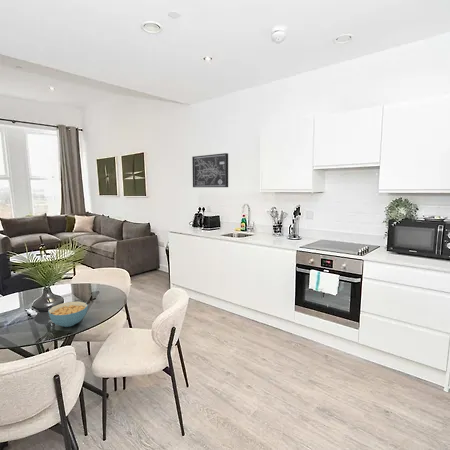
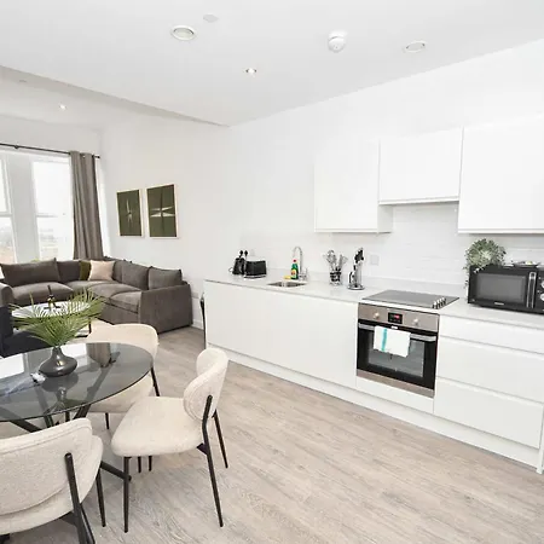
- cereal bowl [47,301,89,328]
- wall art [191,152,229,188]
